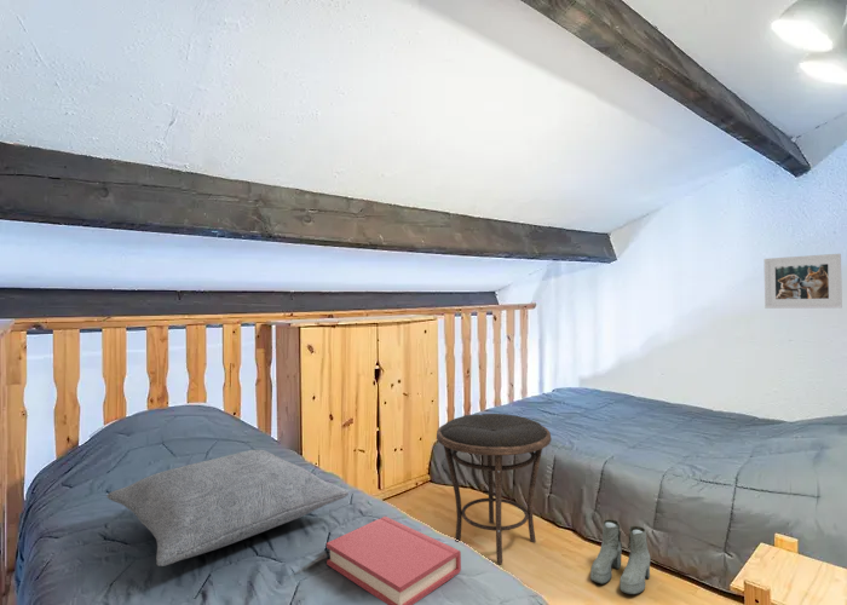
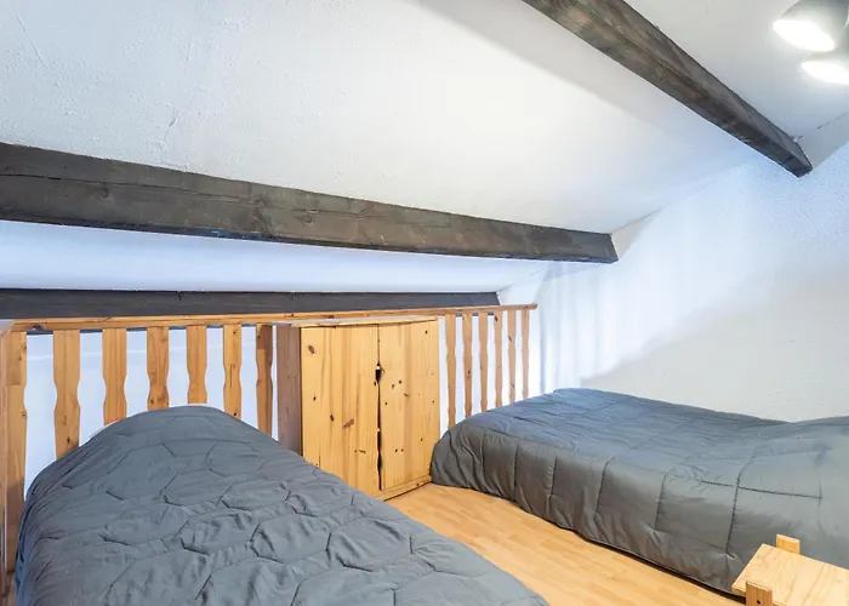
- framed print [764,253,843,310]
- pillow [105,449,350,567]
- boots [589,518,651,595]
- hardback book [325,515,462,605]
- side table [436,413,553,565]
